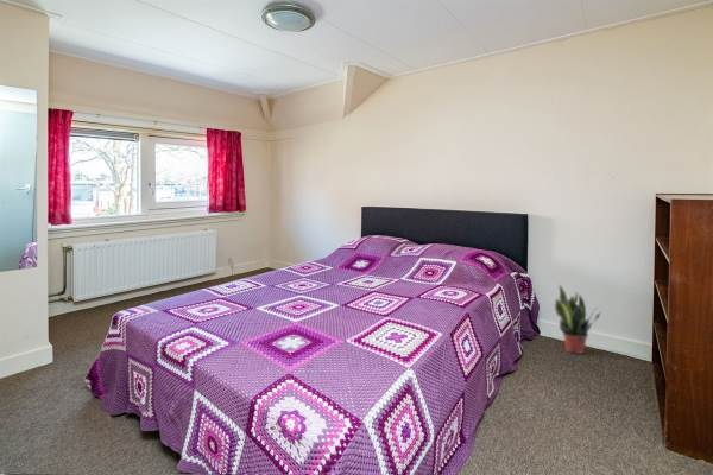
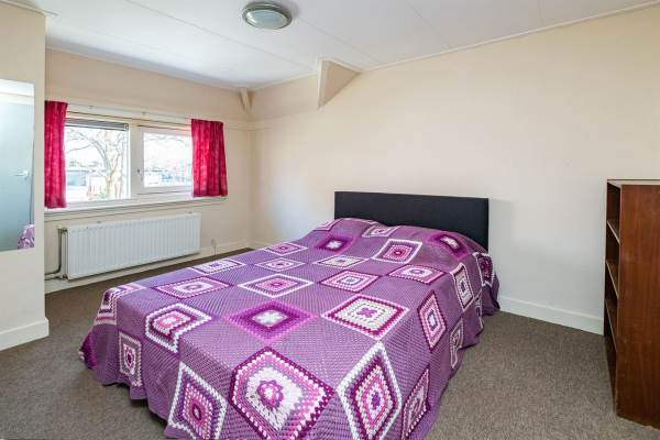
- potted plant [554,284,602,355]
